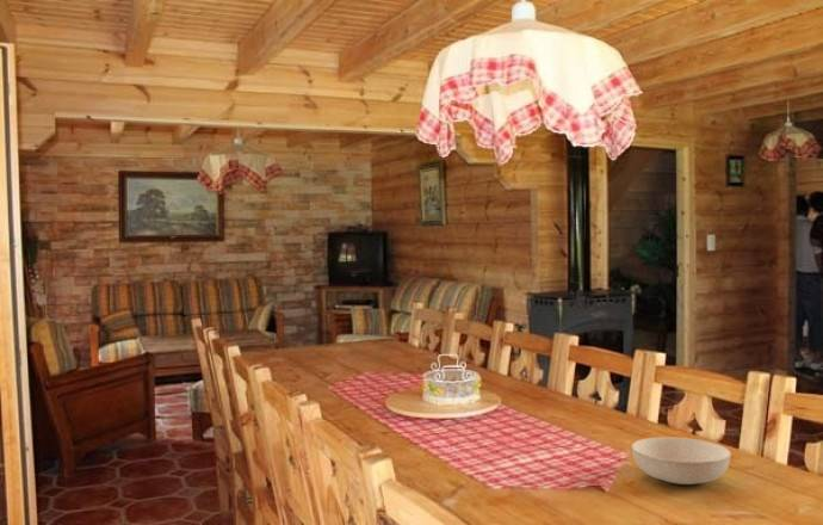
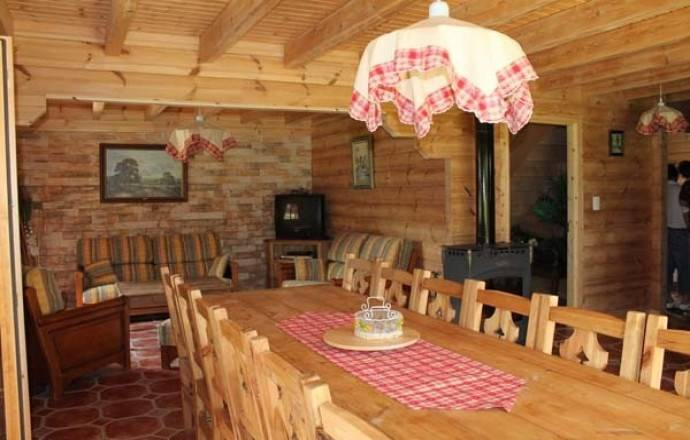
- serving bowl [631,436,732,486]
